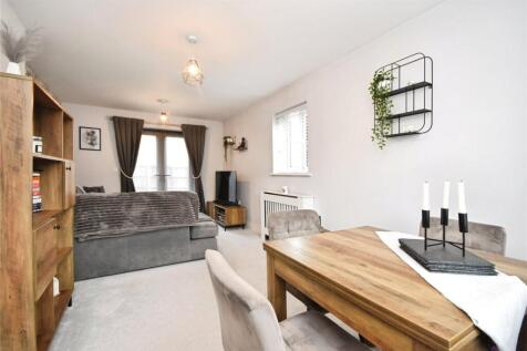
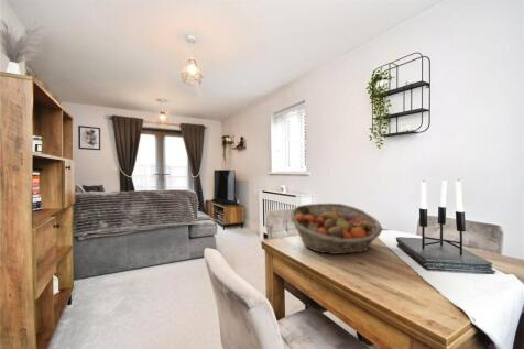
+ fruit basket [290,203,383,255]
